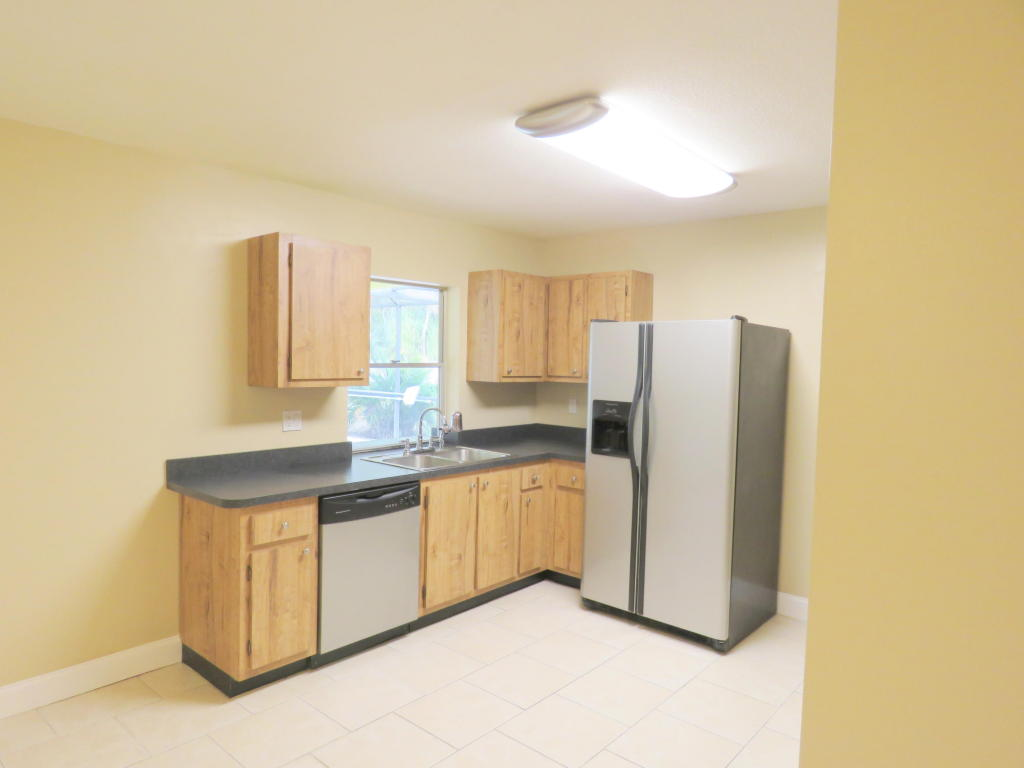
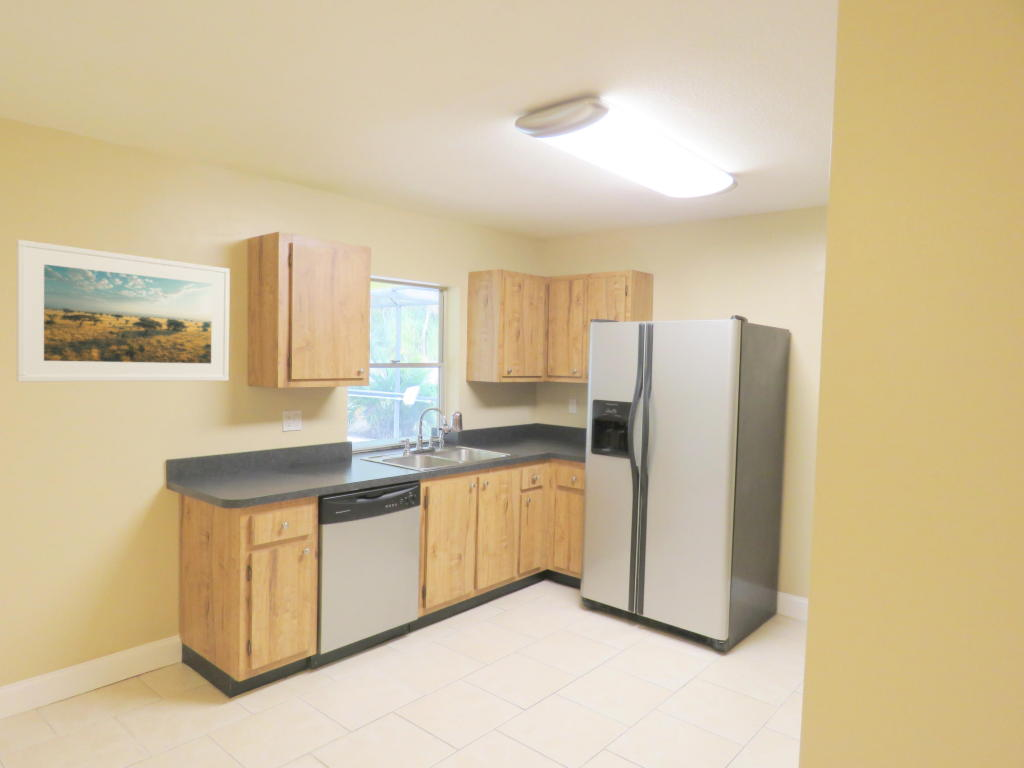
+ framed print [16,239,231,383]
